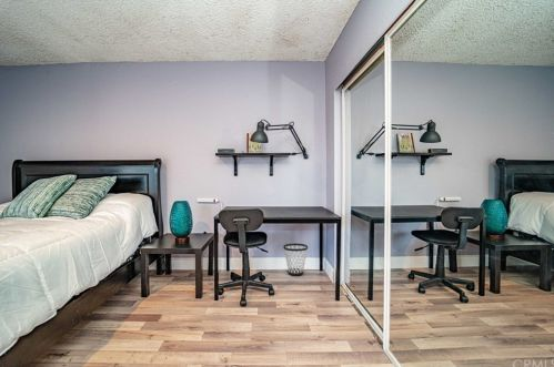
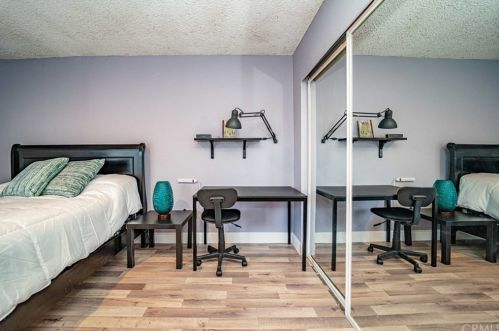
- wastebasket [282,243,309,277]
